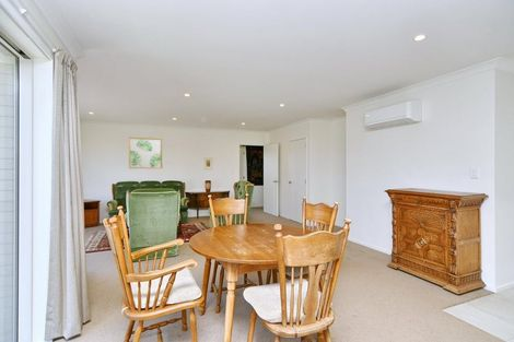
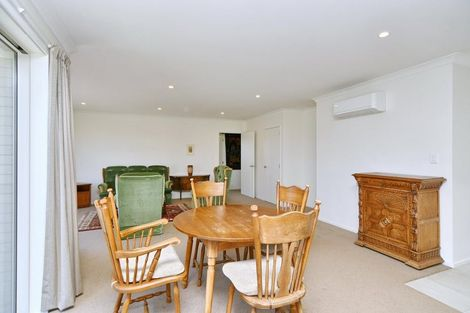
- wall art [128,137,163,169]
